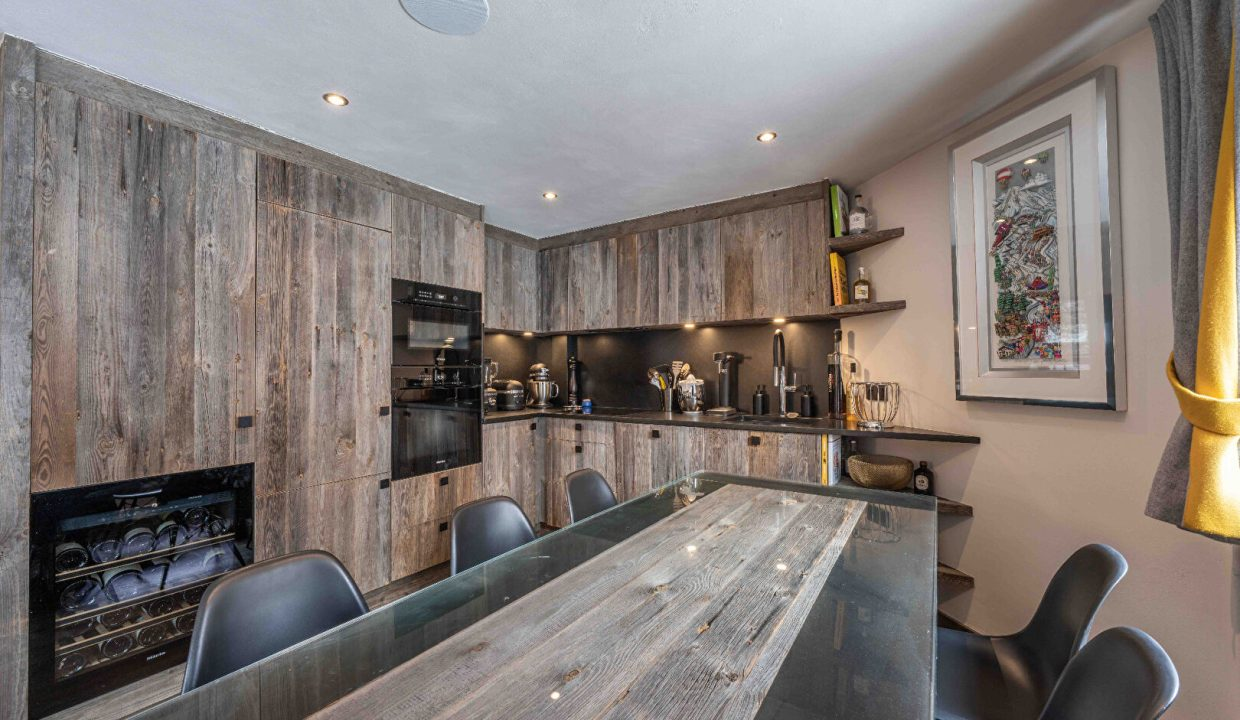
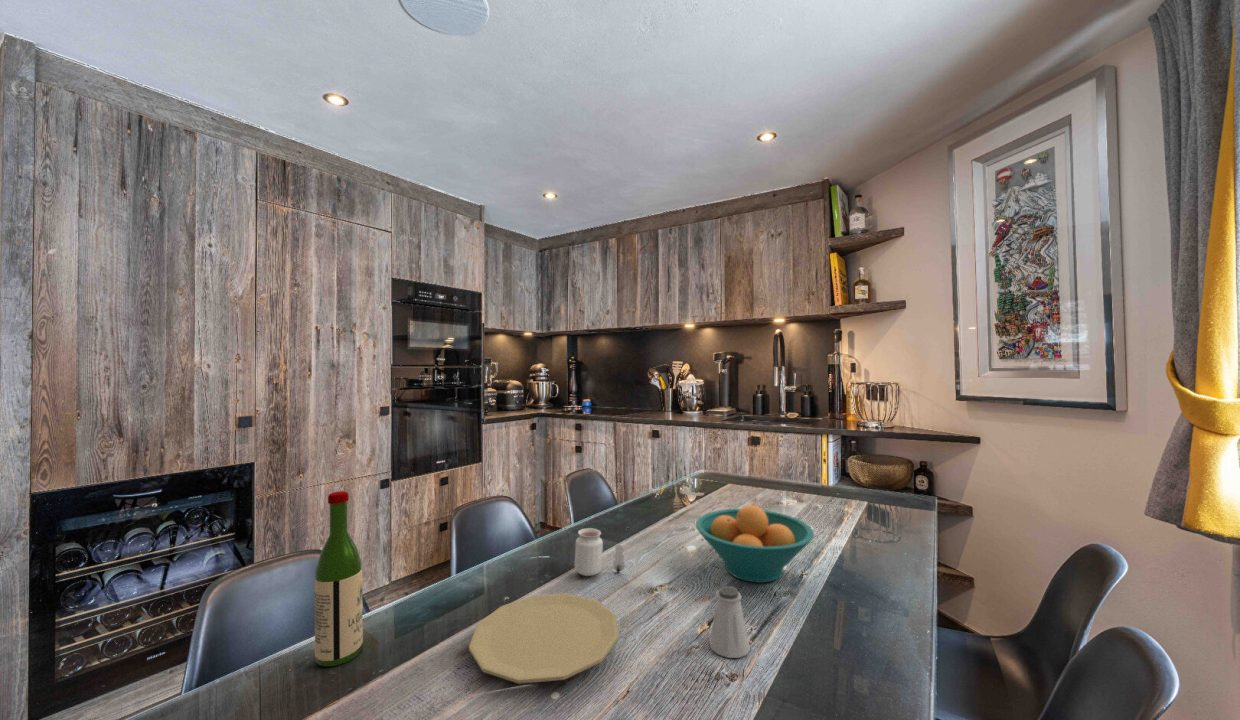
+ candle [574,527,626,577]
+ plate [468,592,620,685]
+ wine bottle [314,490,364,668]
+ fruit bowl [695,504,815,584]
+ saltshaker [708,585,751,659]
